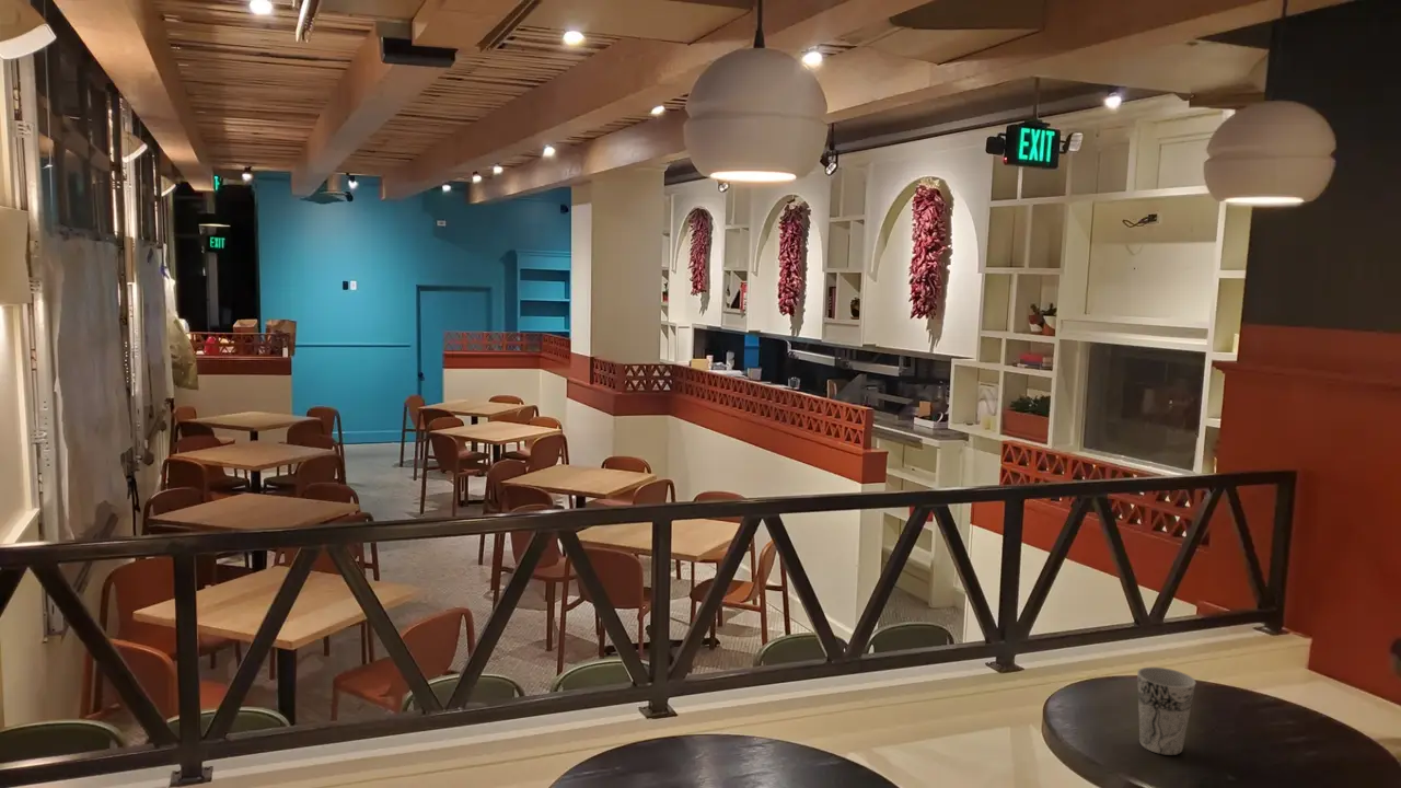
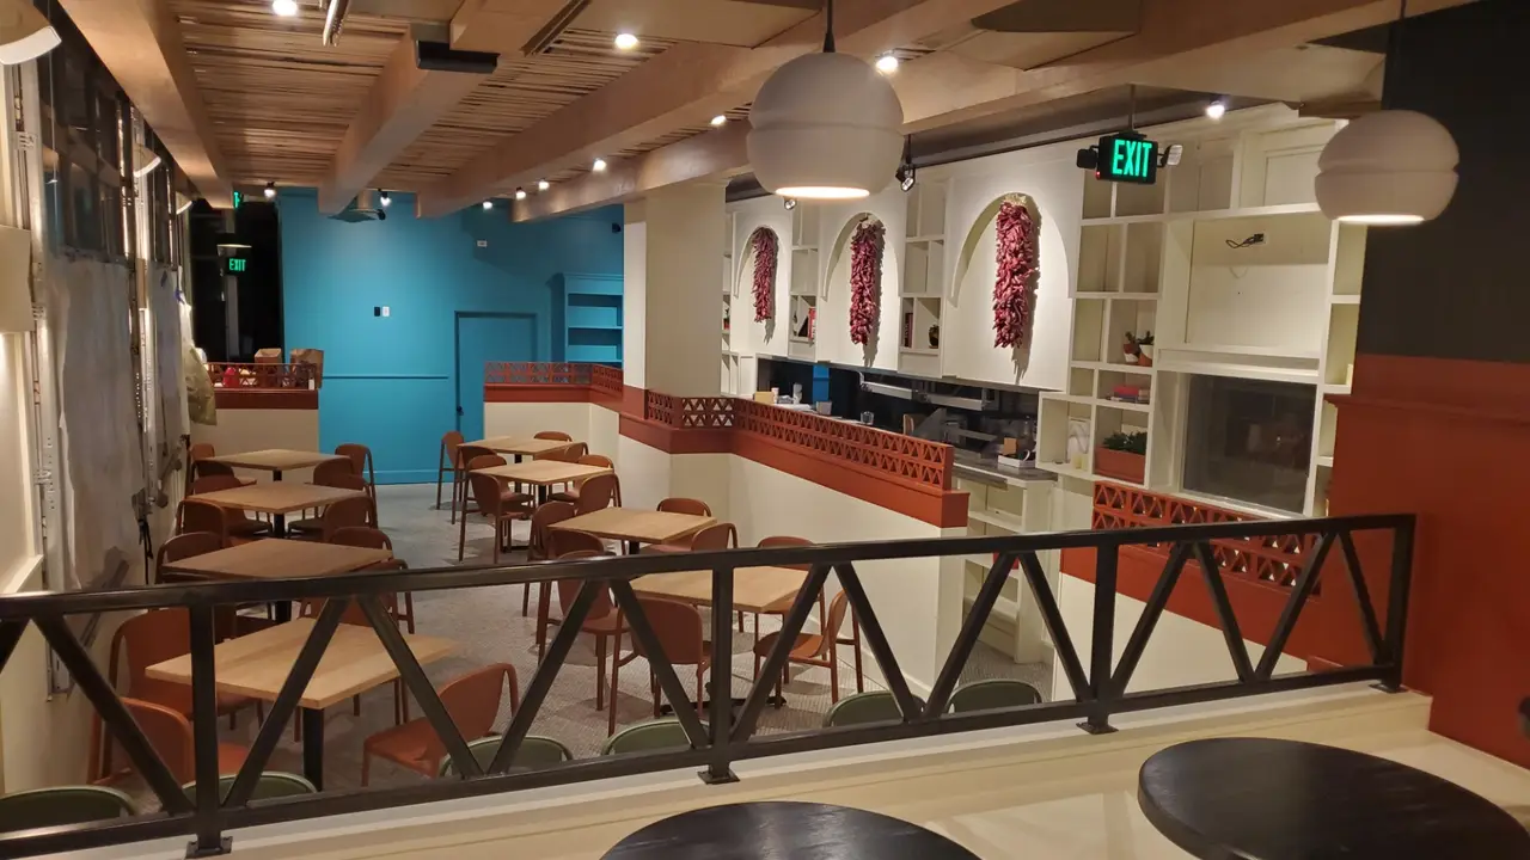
- cup [1136,667,1197,756]
